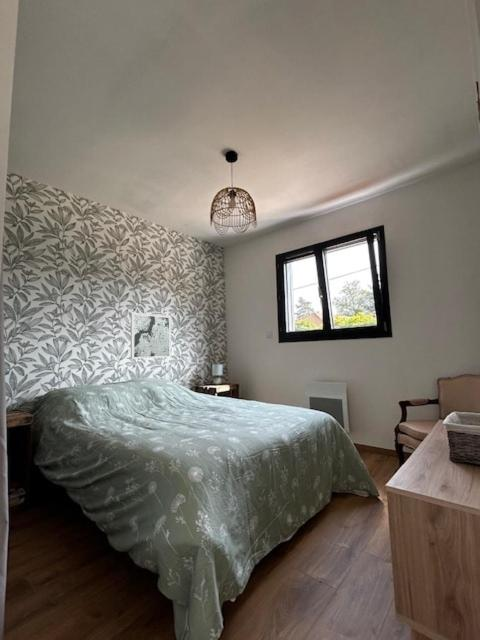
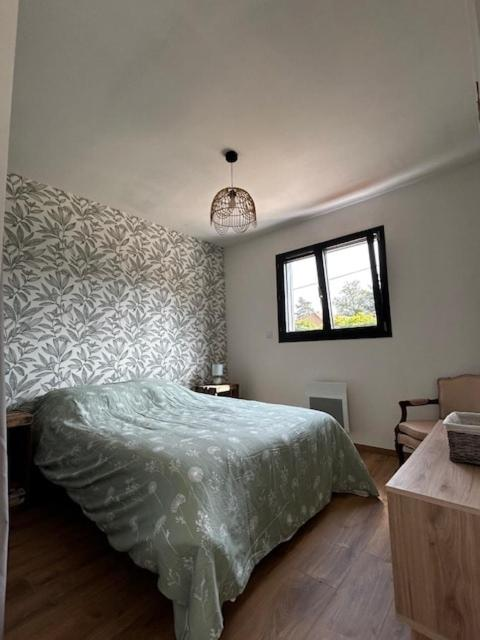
- wall art [129,312,172,360]
